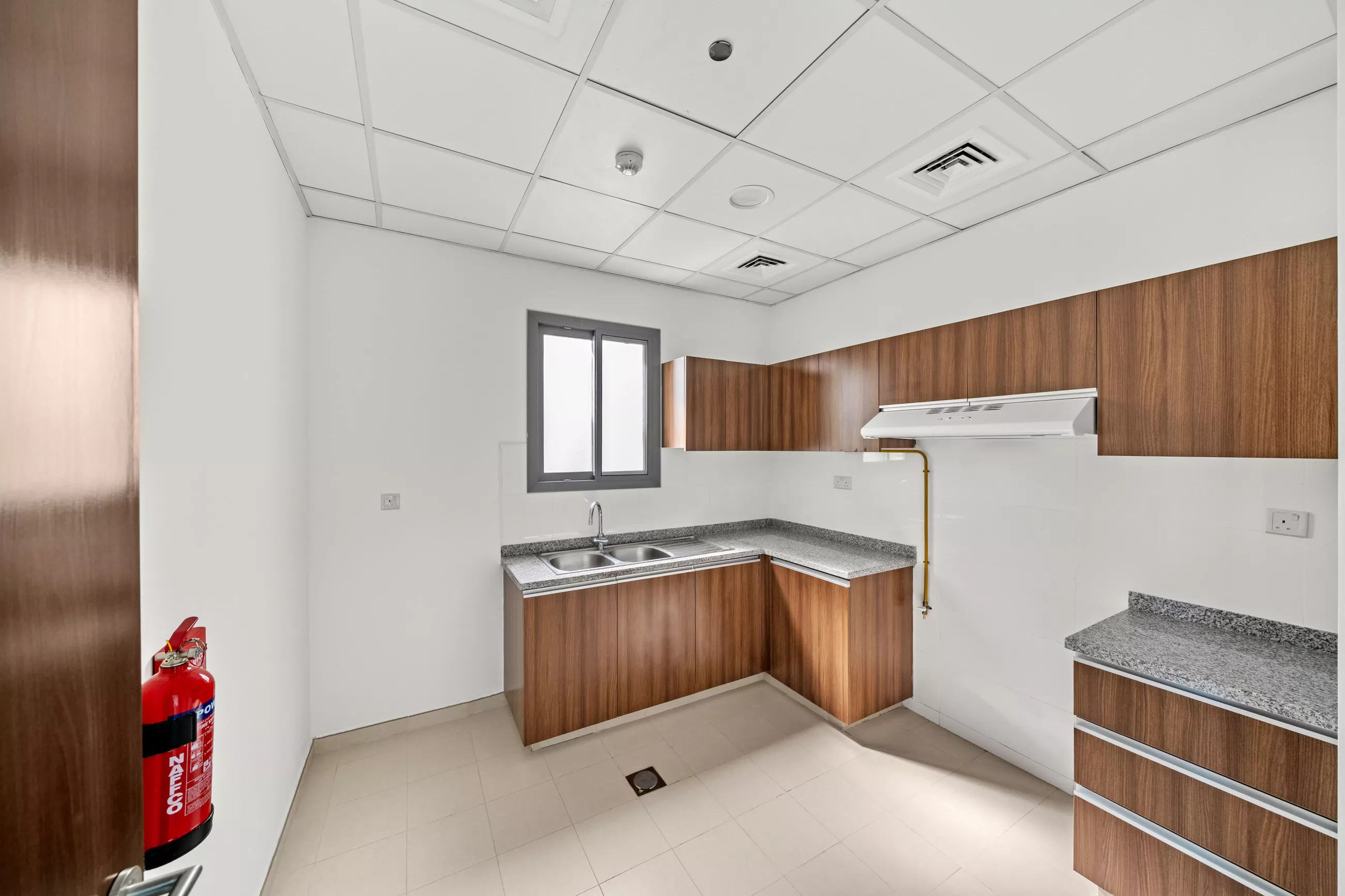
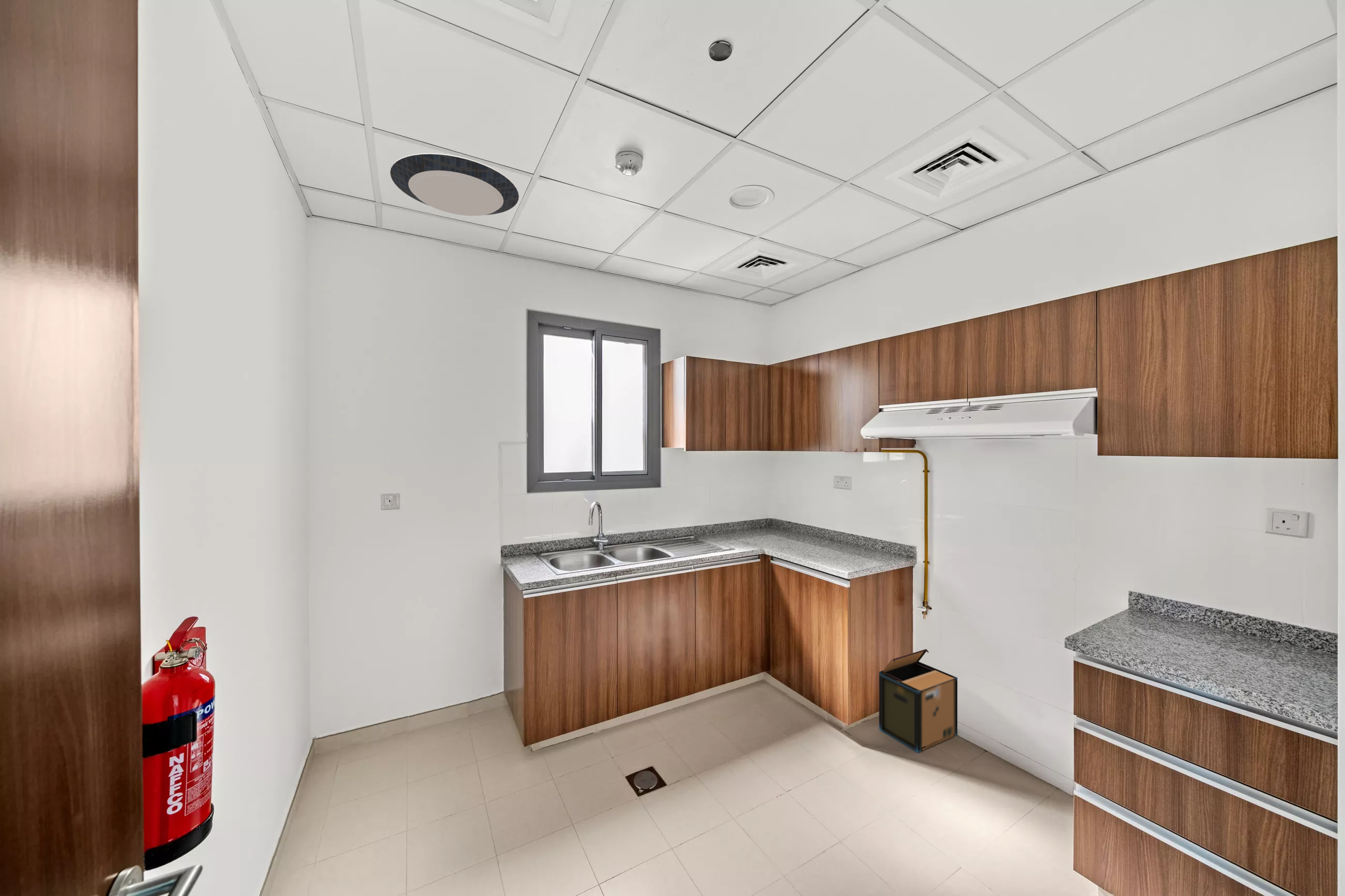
+ ceiling light [390,153,519,217]
+ cardboard box [878,649,958,753]
